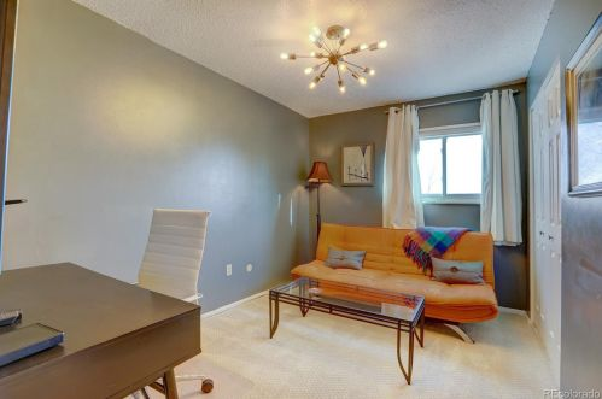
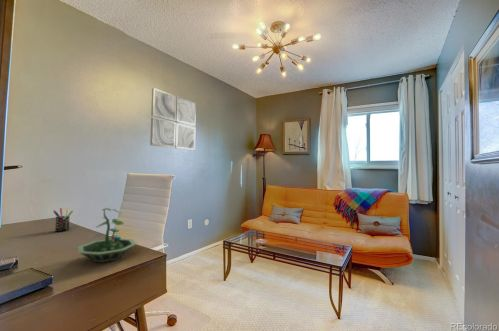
+ wall art [149,87,197,151]
+ pen holder [52,207,74,233]
+ terrarium [77,207,137,263]
